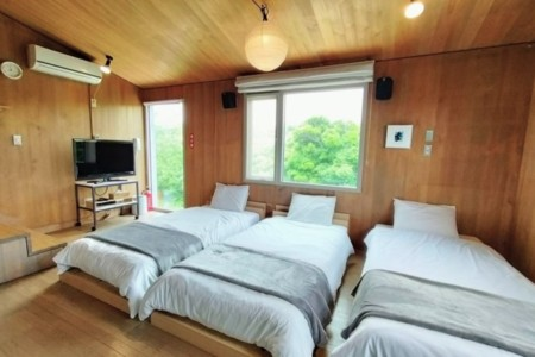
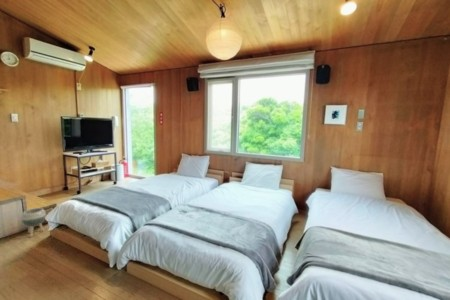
+ planter [20,207,47,238]
